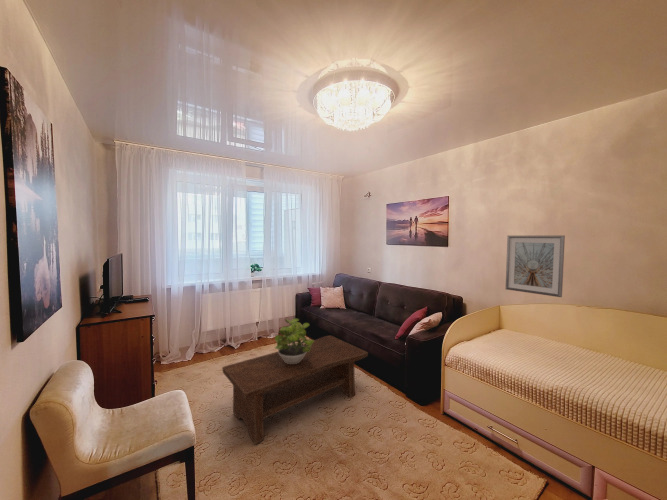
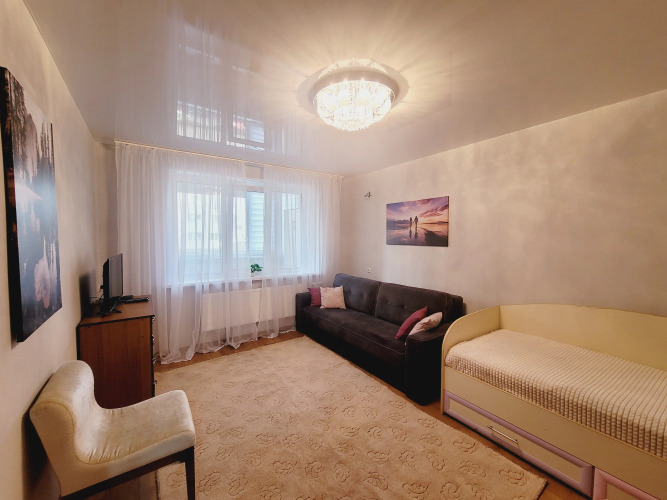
- picture frame [505,234,566,298]
- coffee table [221,334,369,445]
- potted plant [274,317,314,364]
